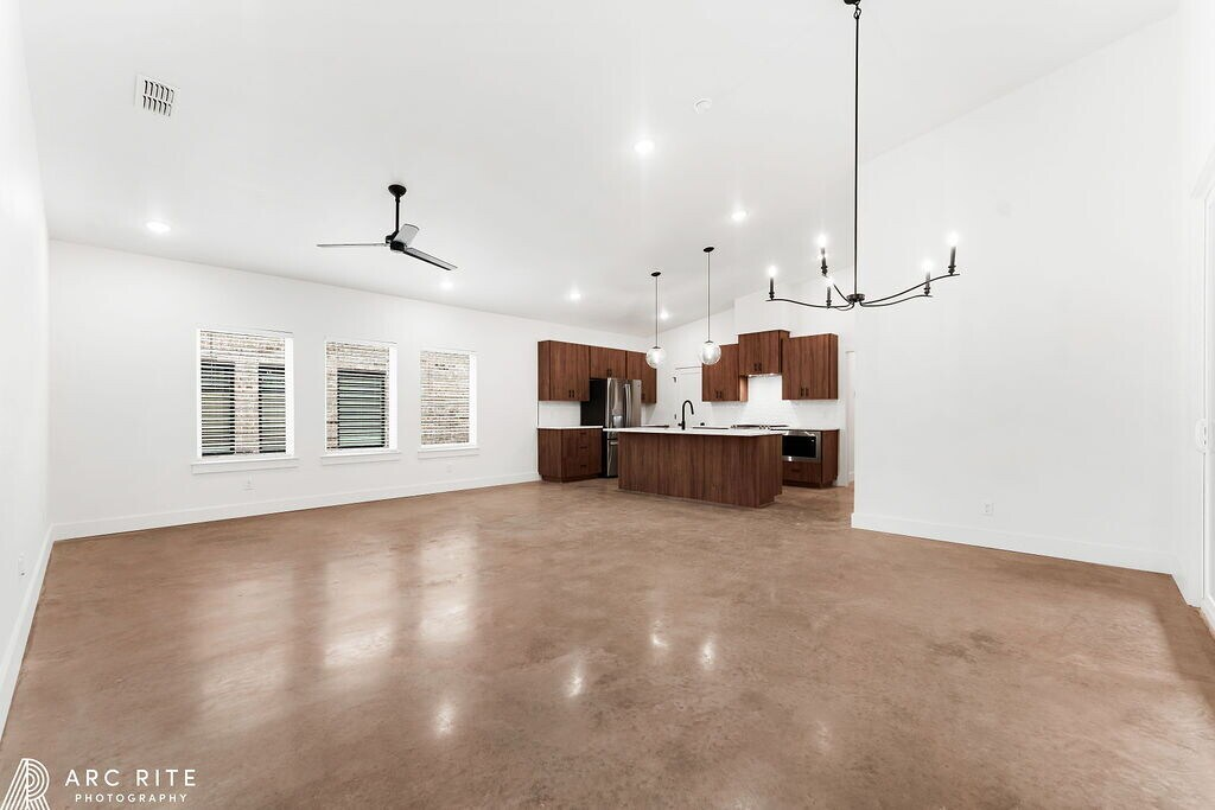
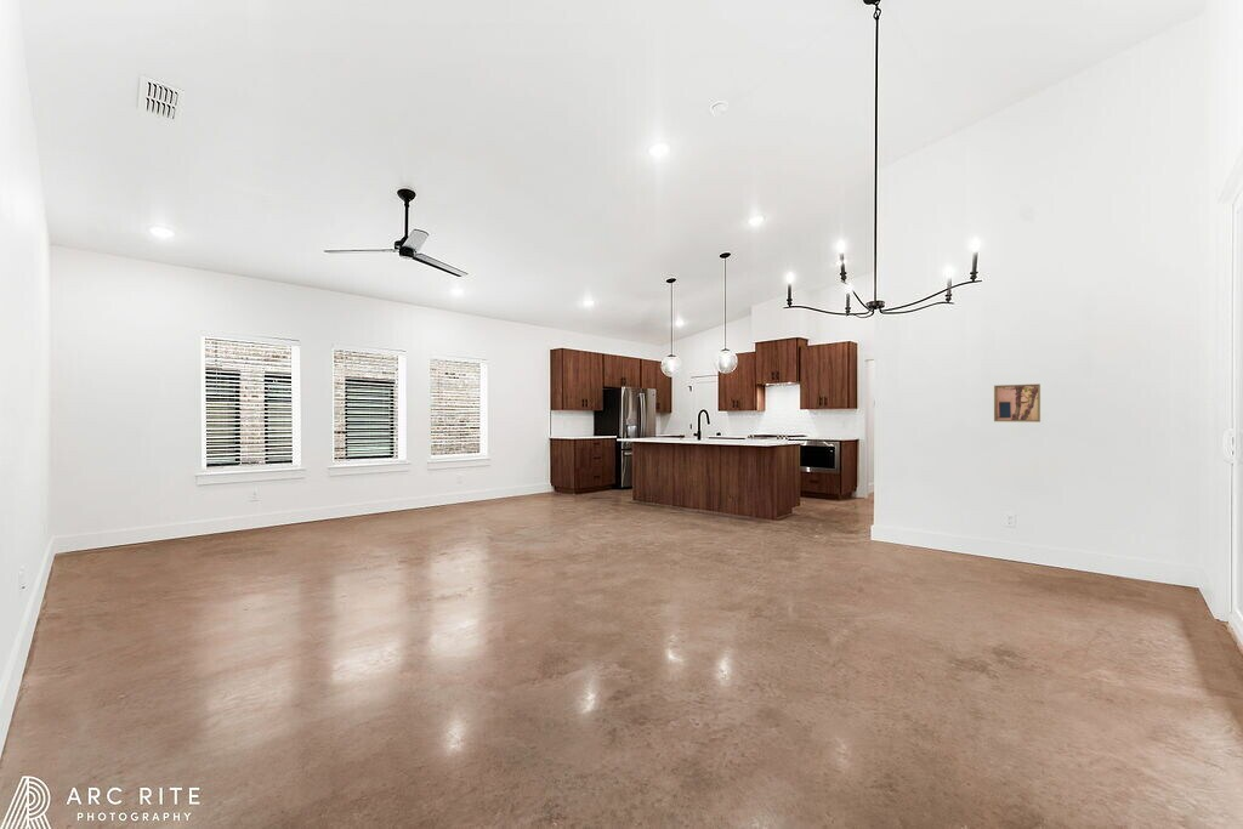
+ wall art [993,384,1041,424]
